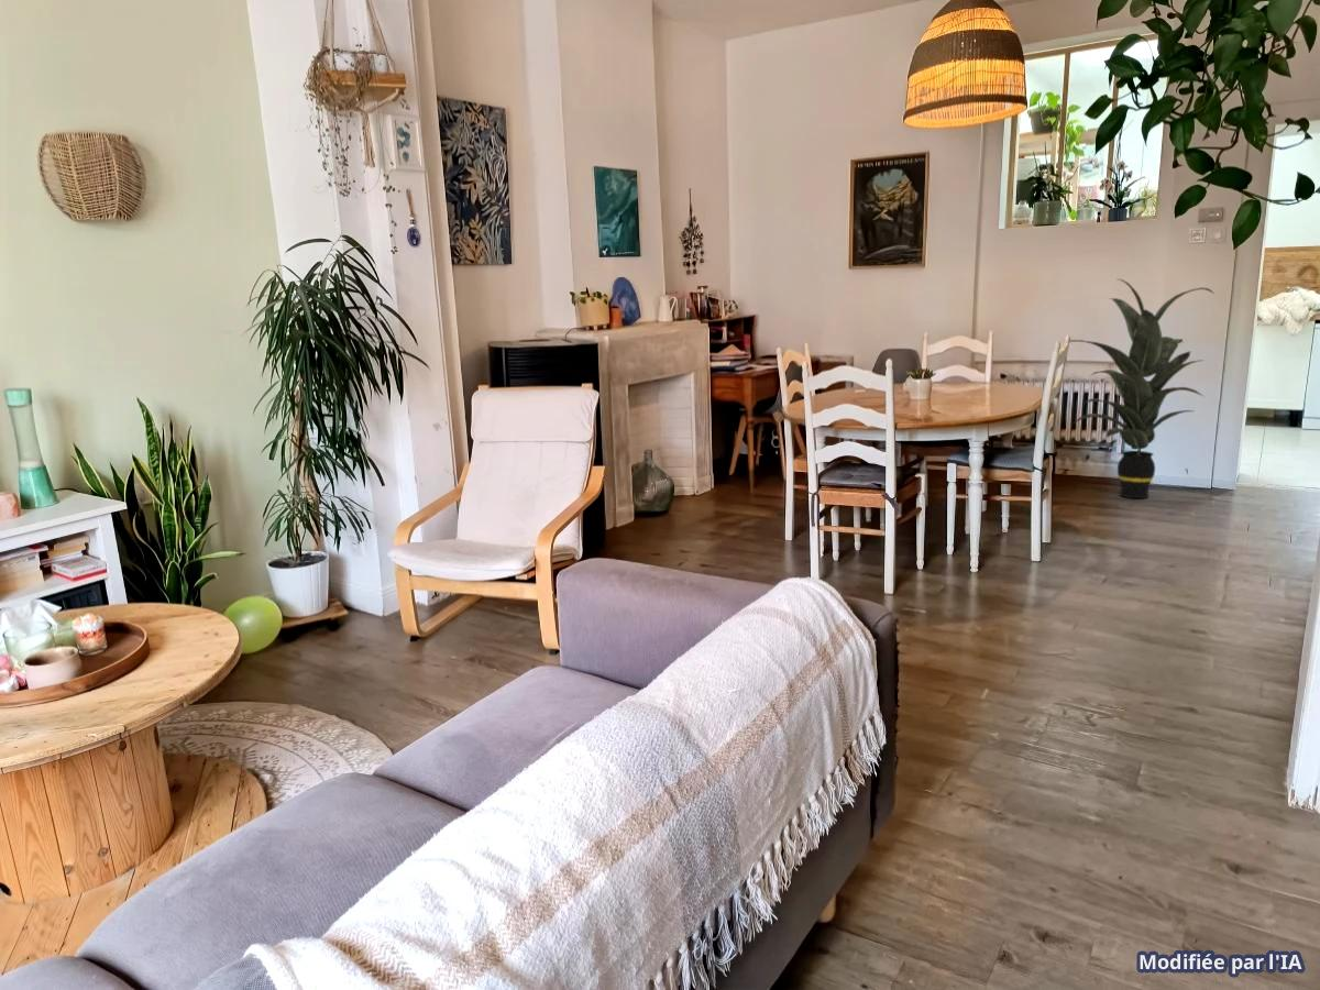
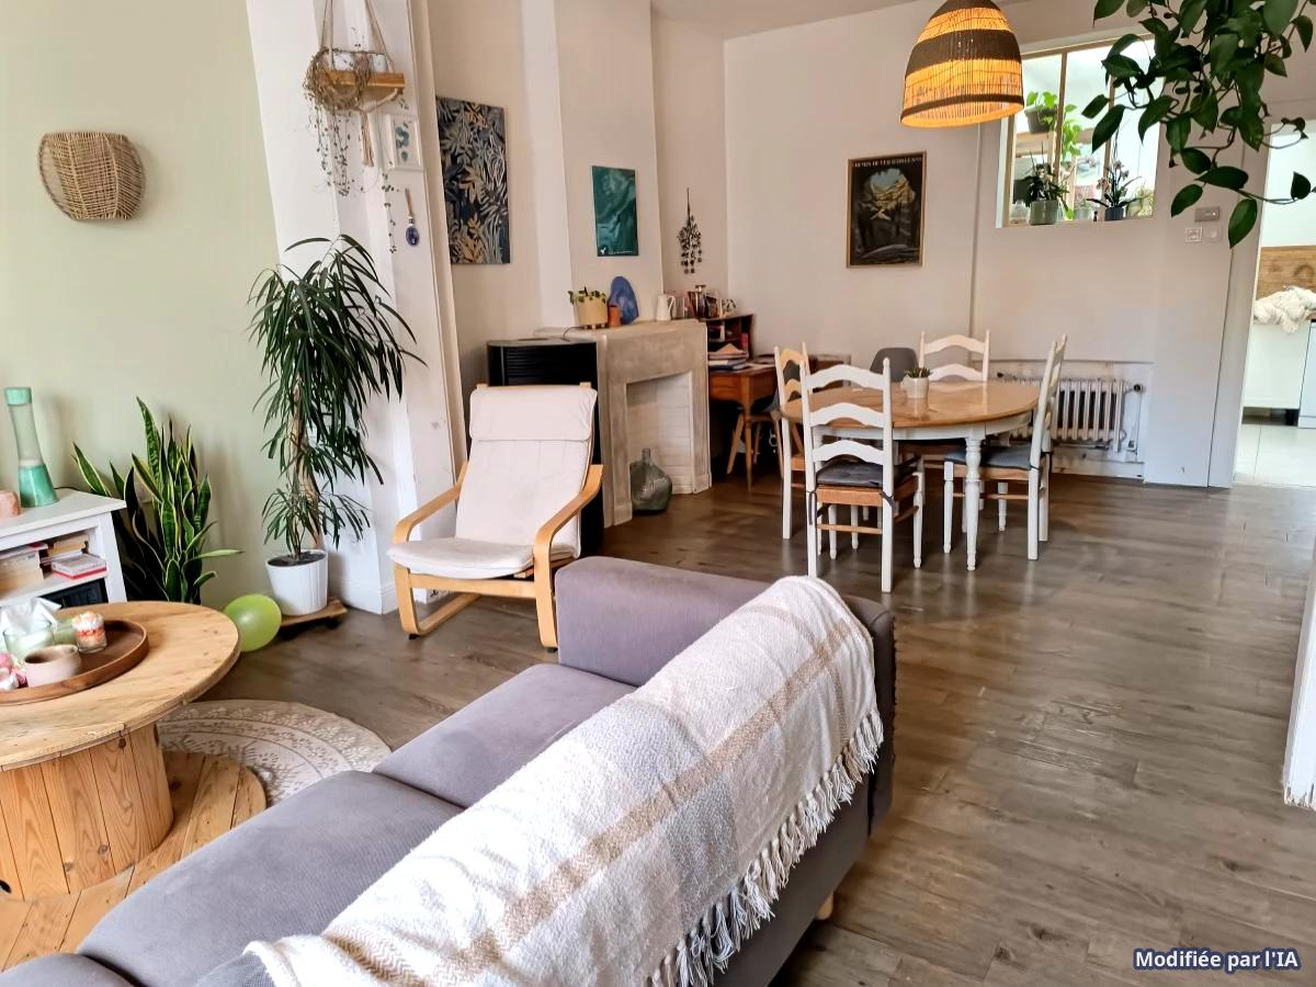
- indoor plant [1069,278,1216,499]
